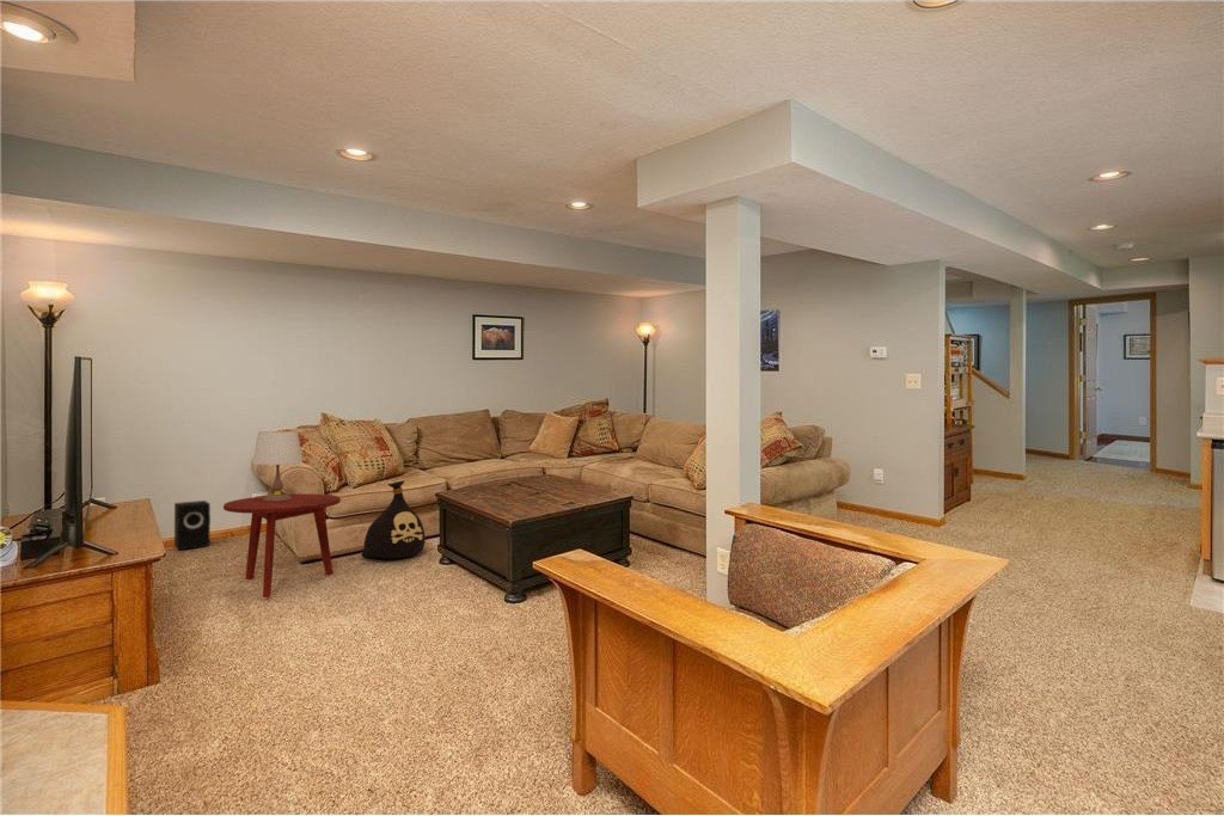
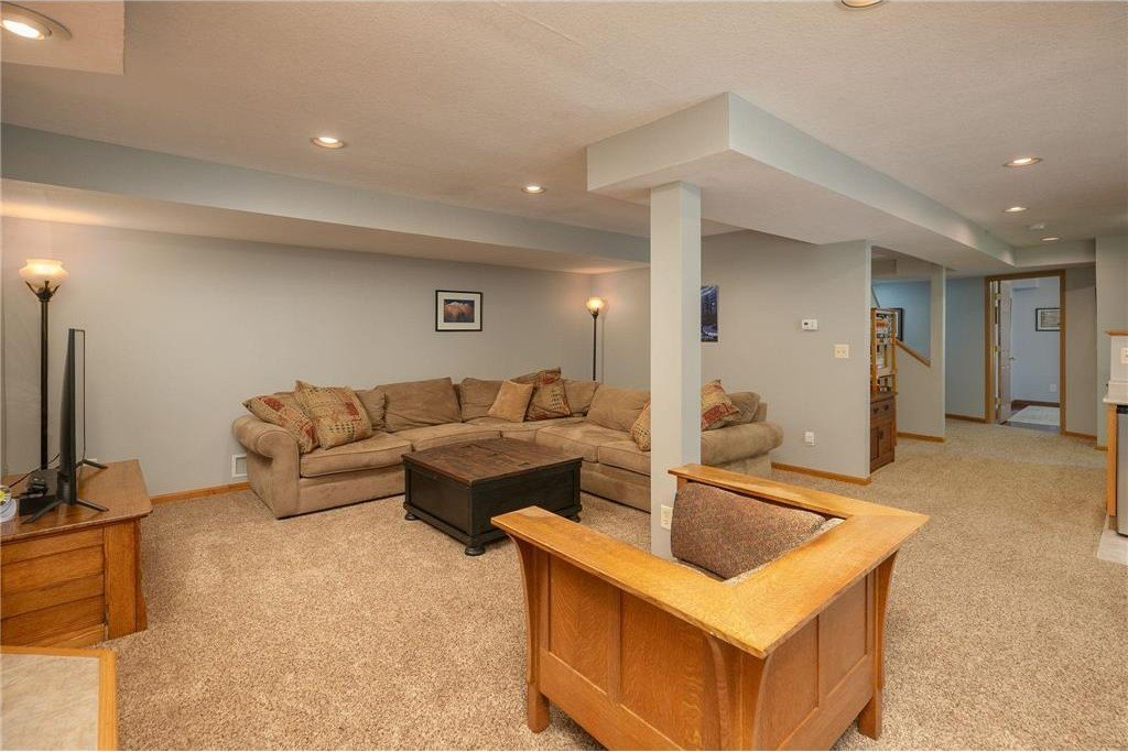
- bag [360,479,427,559]
- table lamp [251,430,304,502]
- side table [222,492,342,599]
- speaker [173,499,212,551]
